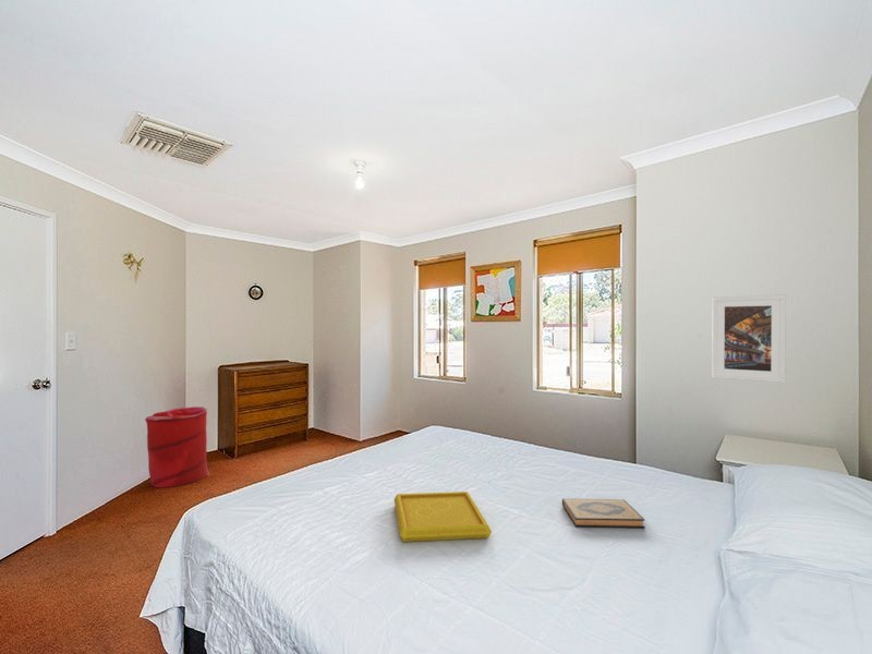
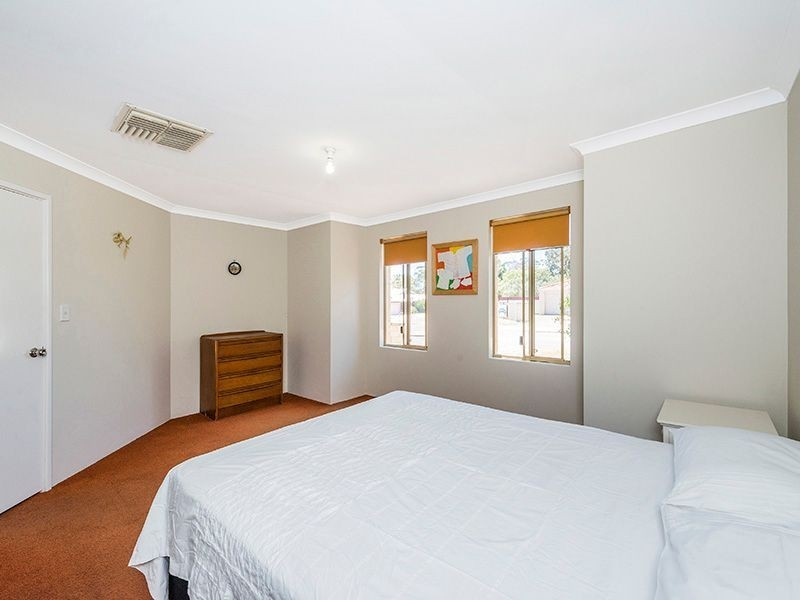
- serving tray [393,491,493,543]
- hardback book [561,498,646,529]
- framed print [711,293,787,384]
- laundry hamper [144,405,210,488]
